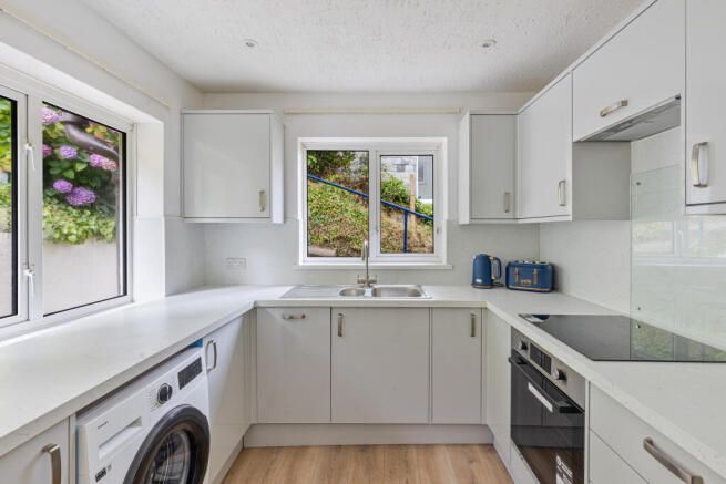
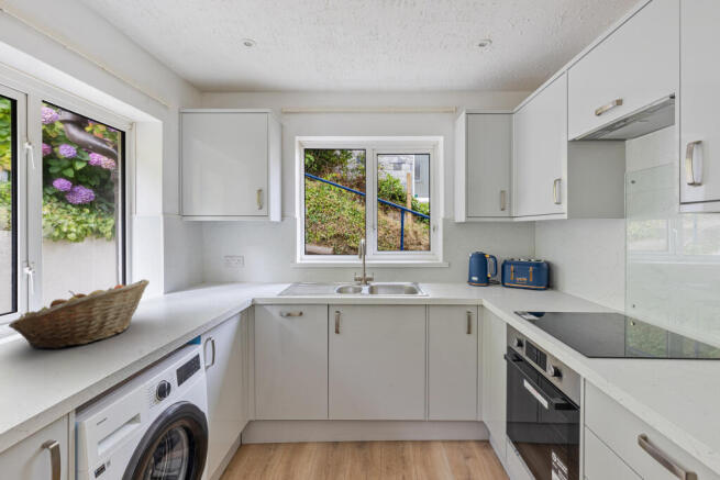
+ fruit basket [8,278,151,350]
